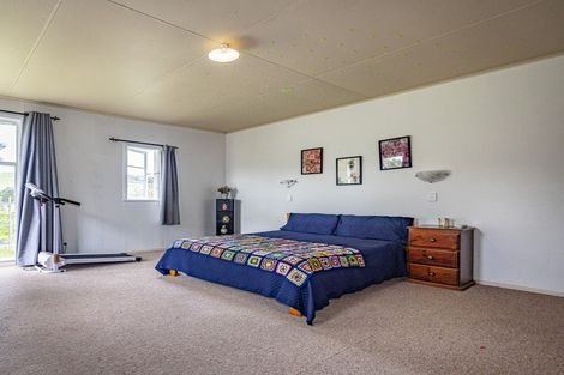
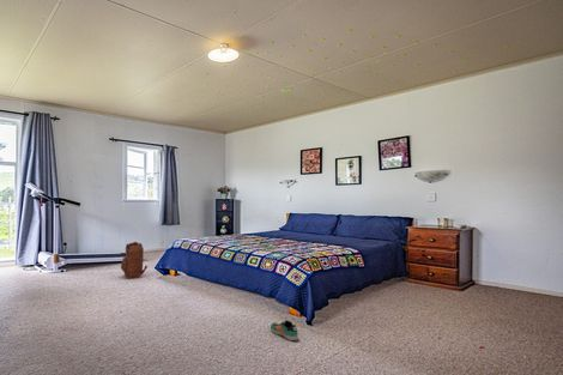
+ sneaker [270,319,299,341]
+ backpack [120,241,149,279]
